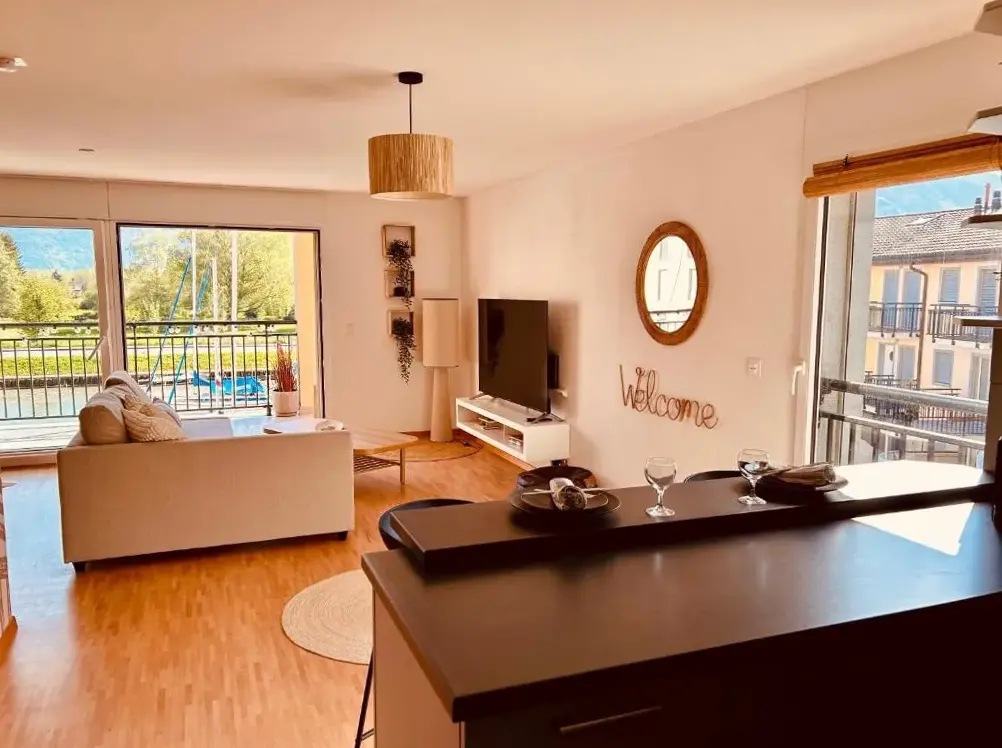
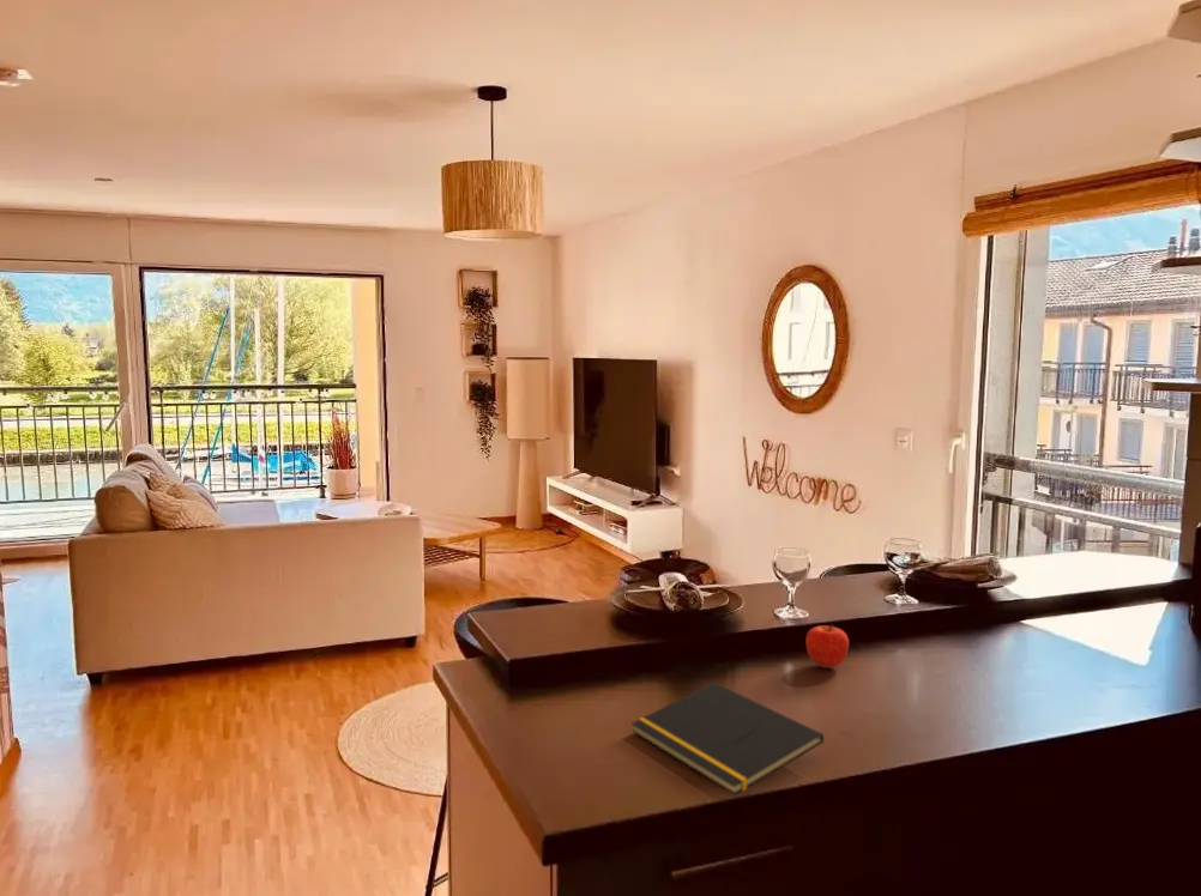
+ fruit [804,623,850,670]
+ notepad [630,680,825,797]
